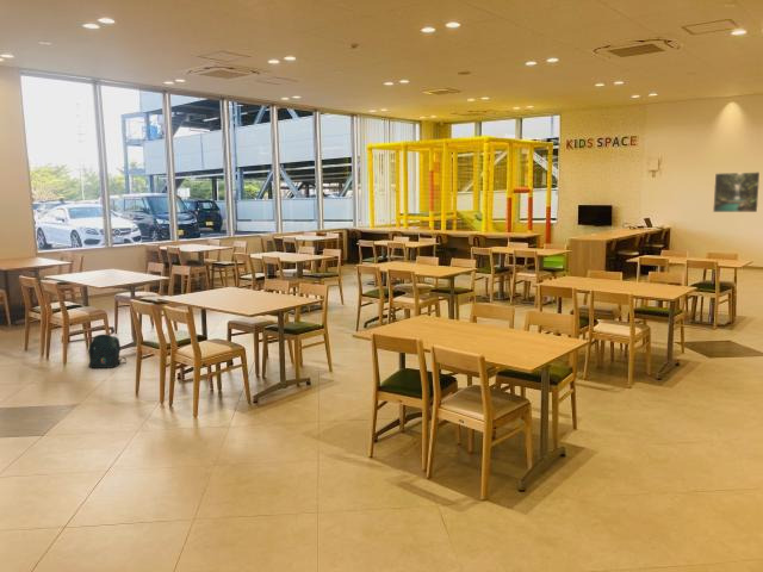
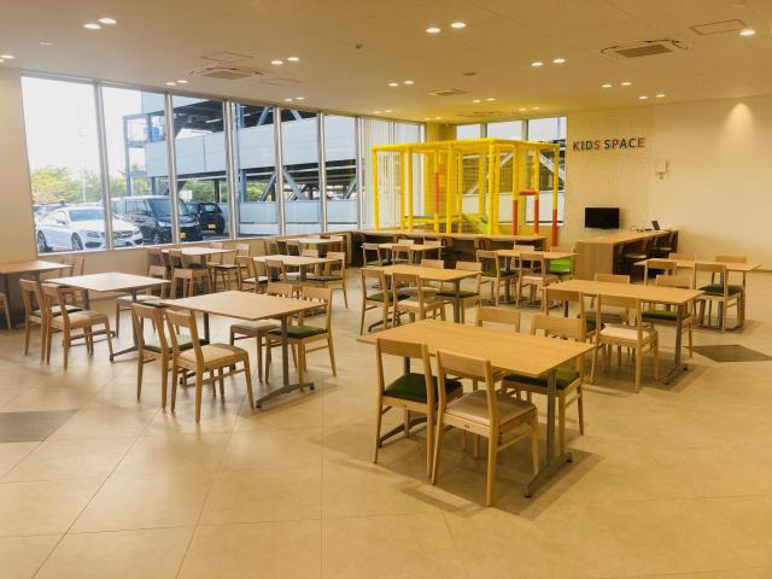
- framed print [712,170,761,213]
- backpack [87,334,128,369]
